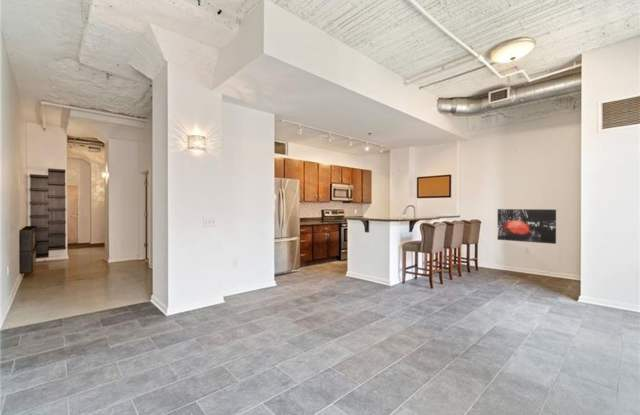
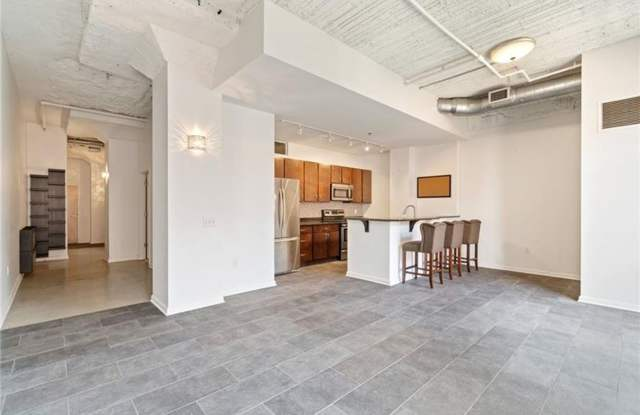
- wall art [496,208,557,245]
